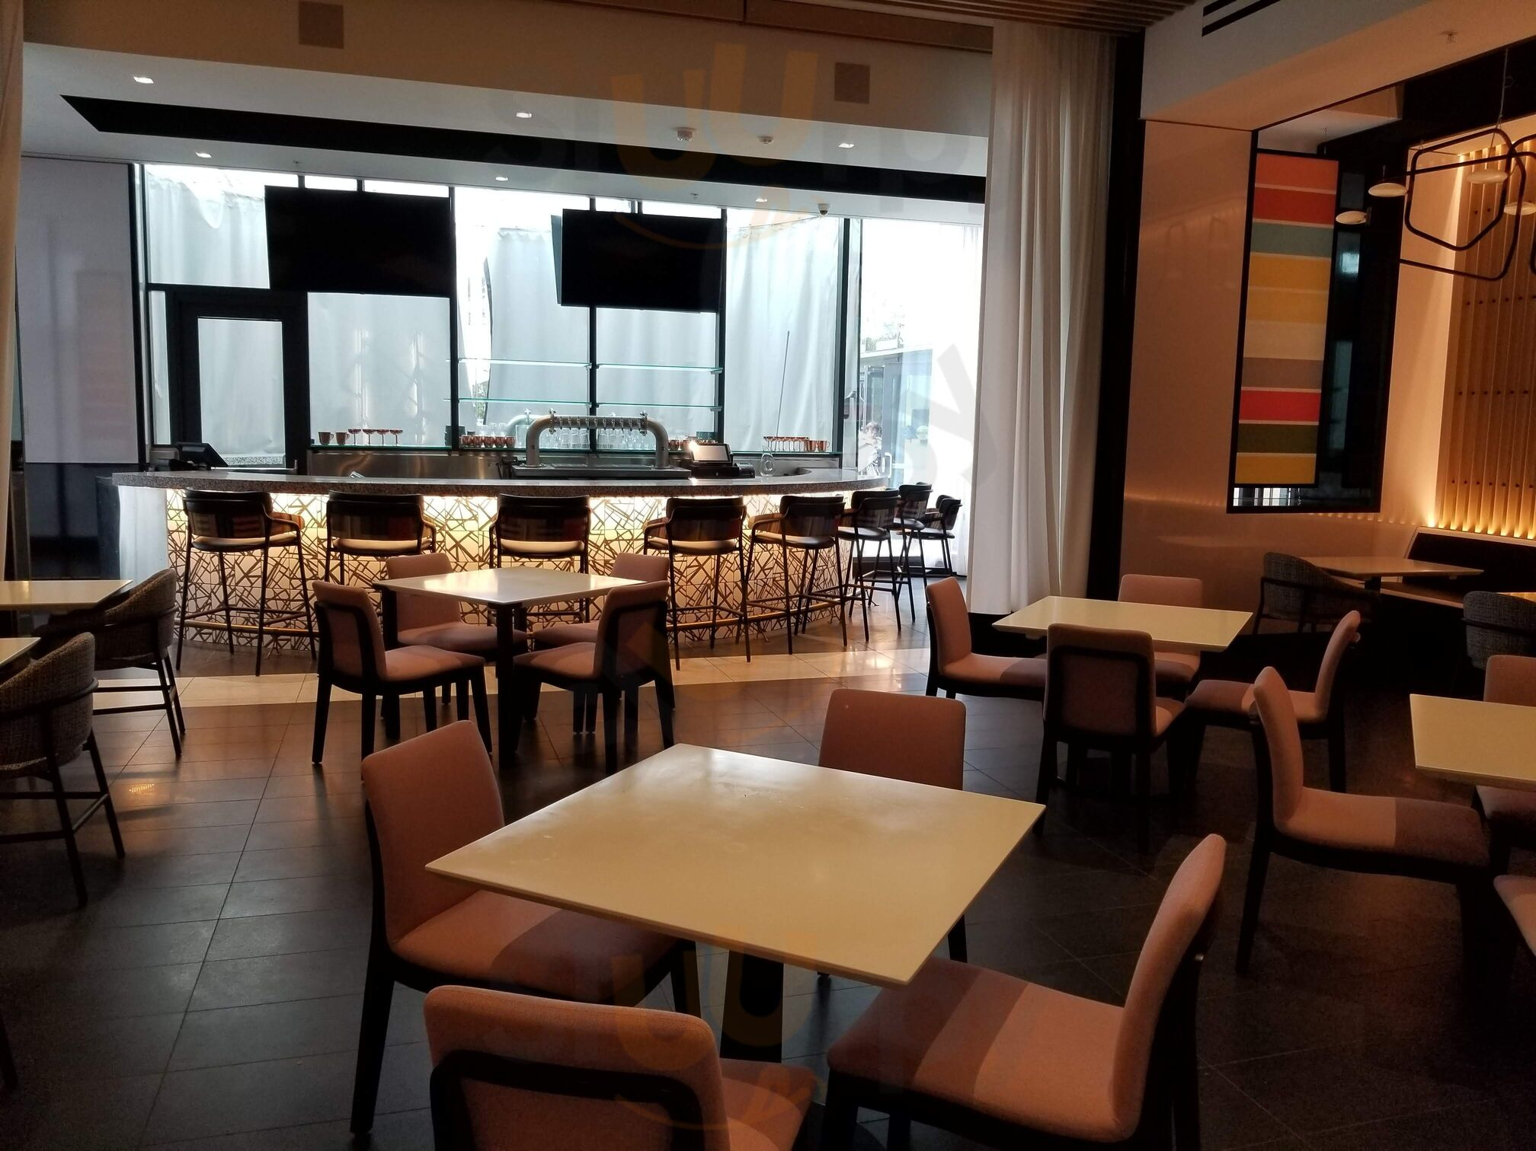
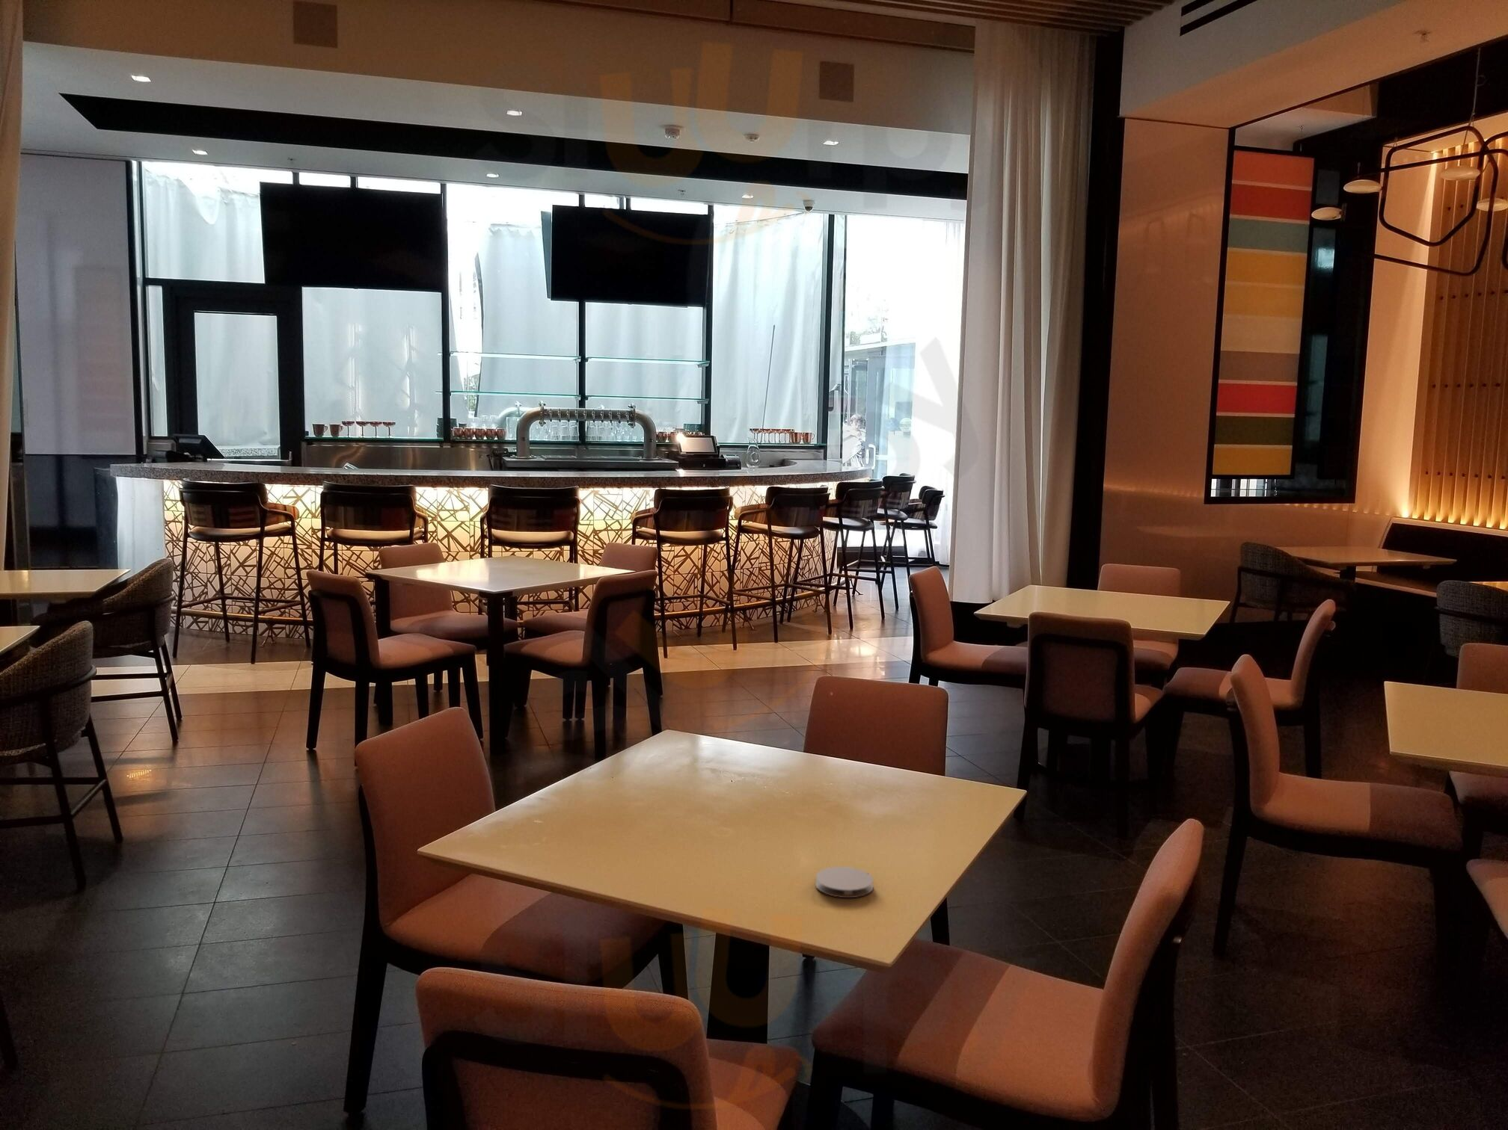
+ coaster [815,866,874,899]
